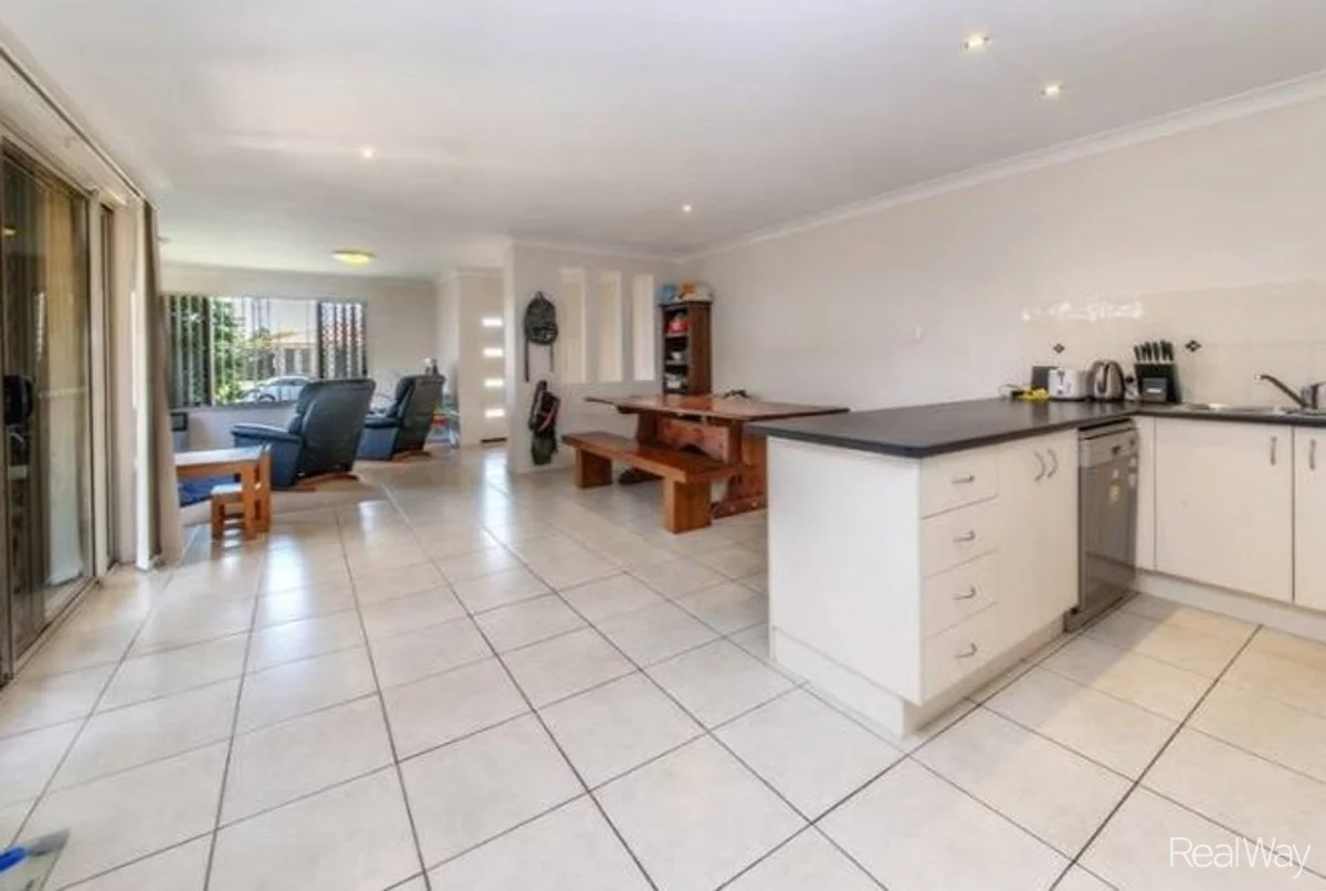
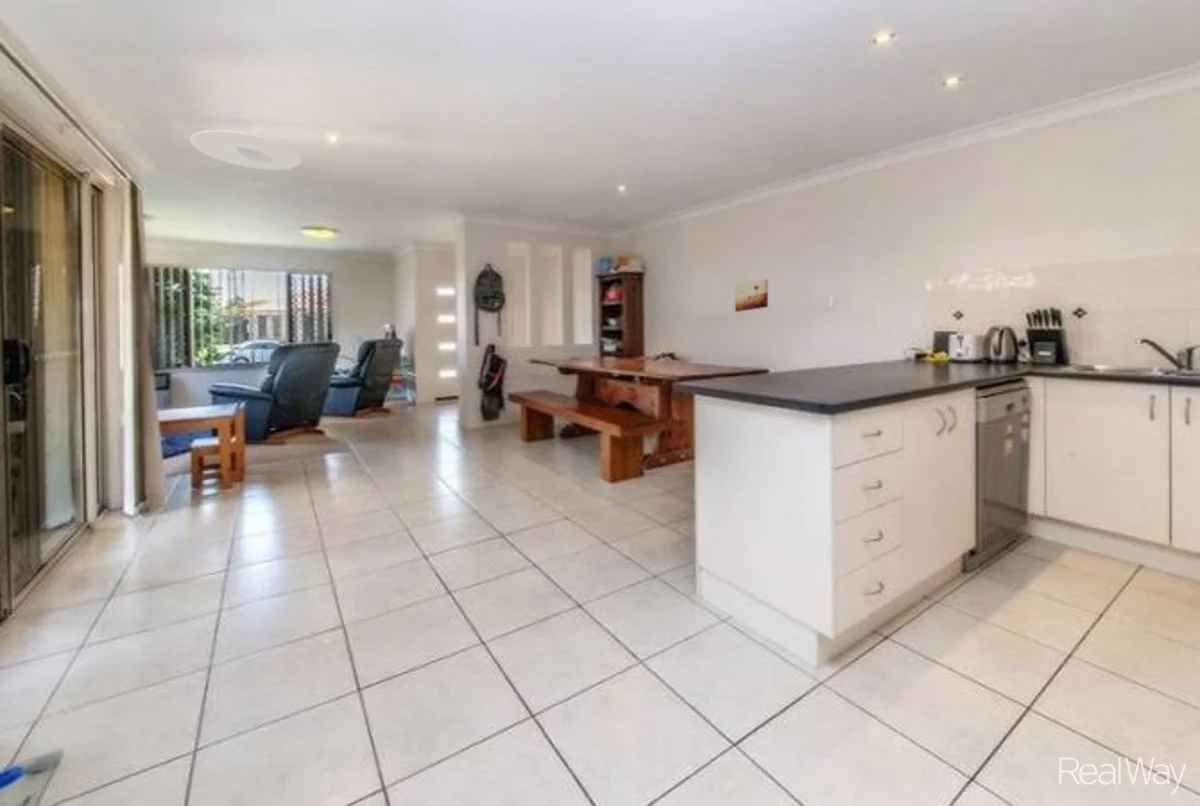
+ ceiling light [189,129,302,171]
+ wall art [734,278,769,313]
